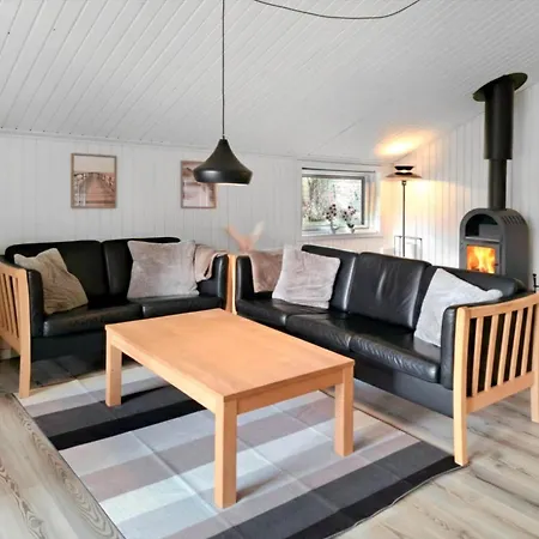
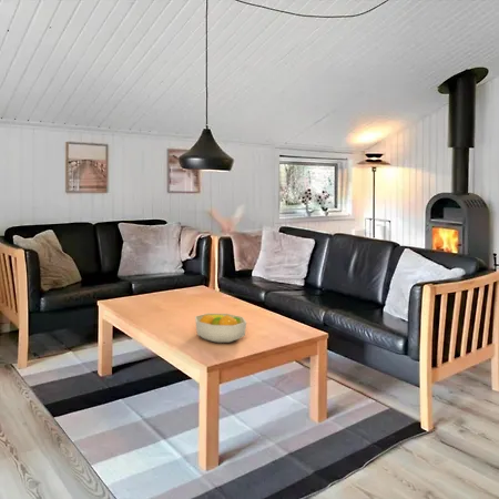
+ fruit bowl [194,313,247,344]
